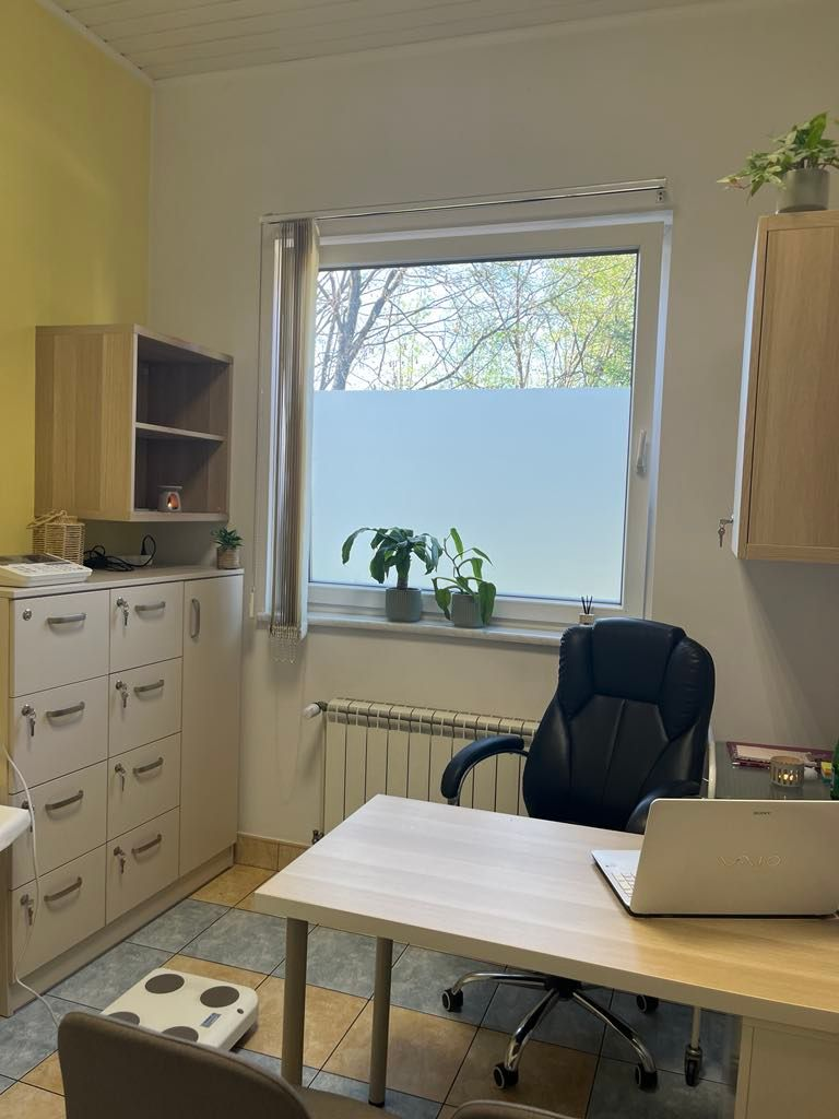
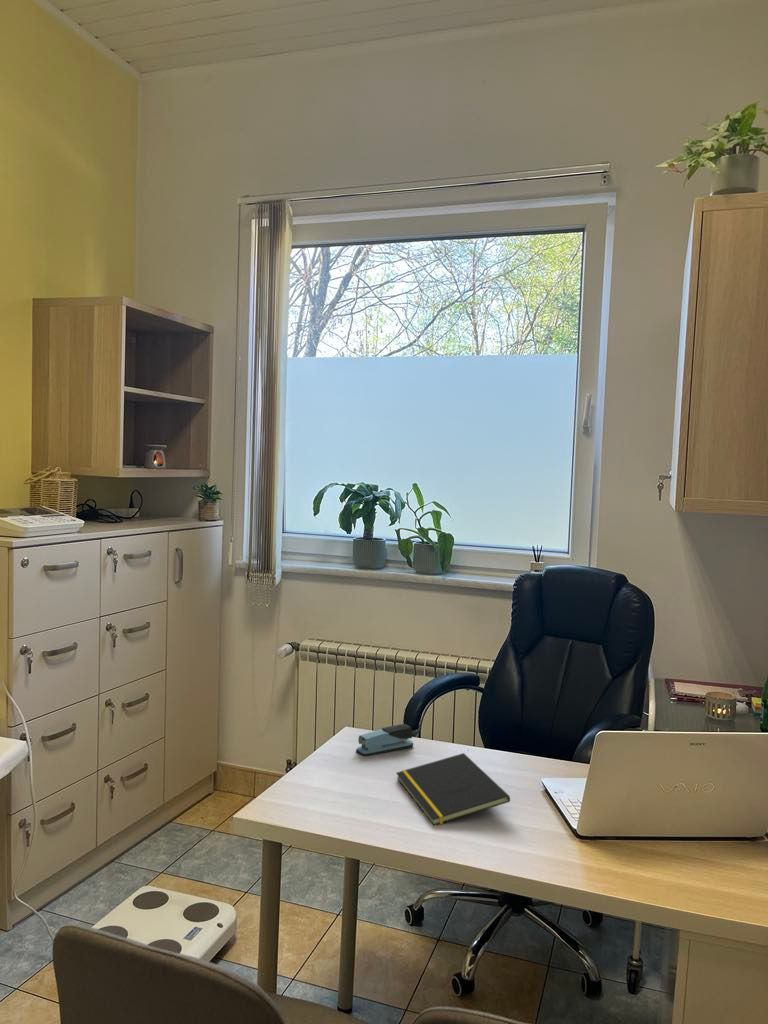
+ stapler [355,723,414,757]
+ notepad [395,752,511,826]
